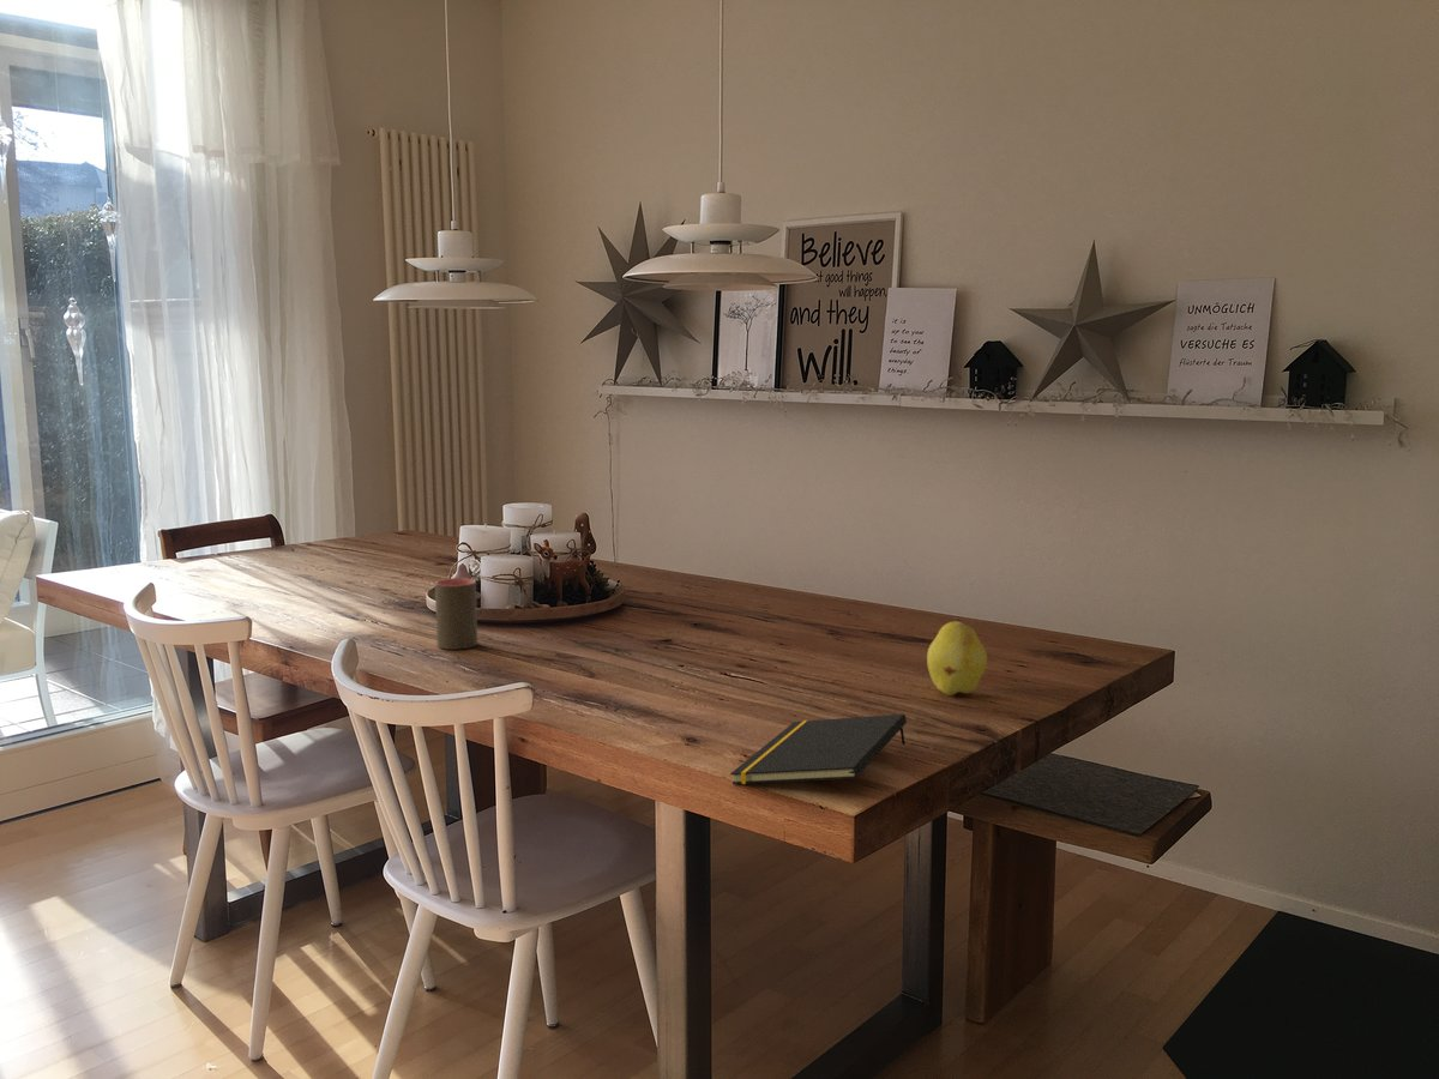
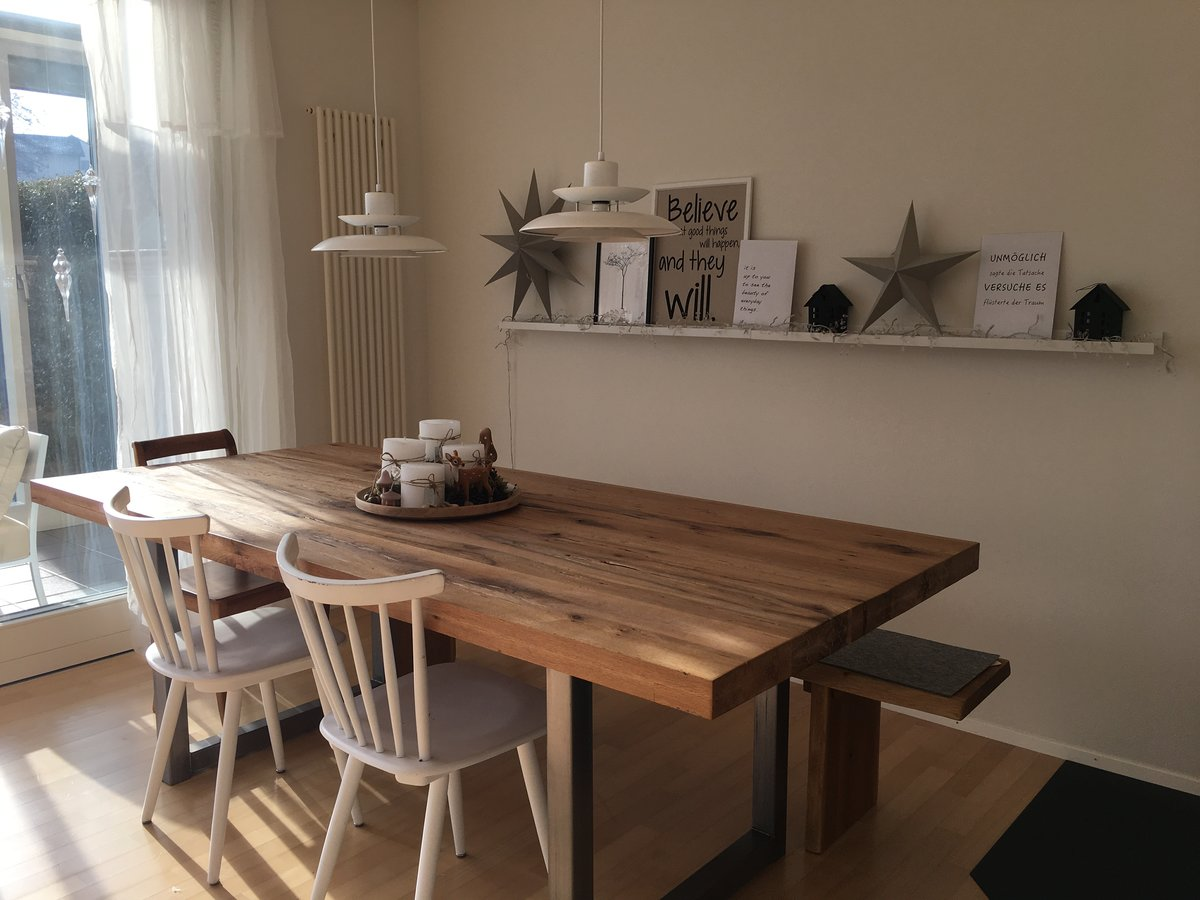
- fruit [926,617,988,697]
- cup [434,577,478,651]
- notepad [729,713,908,785]
